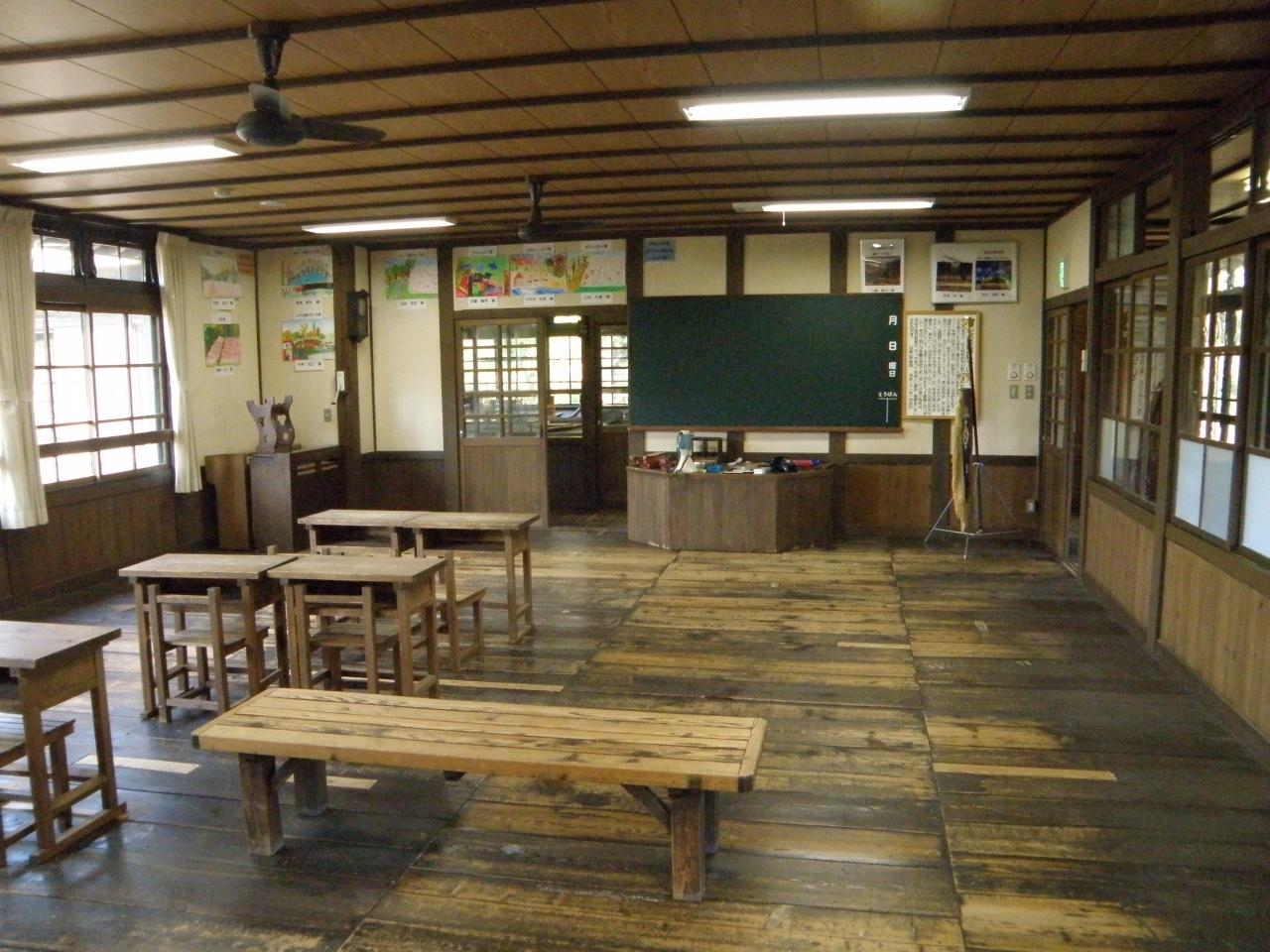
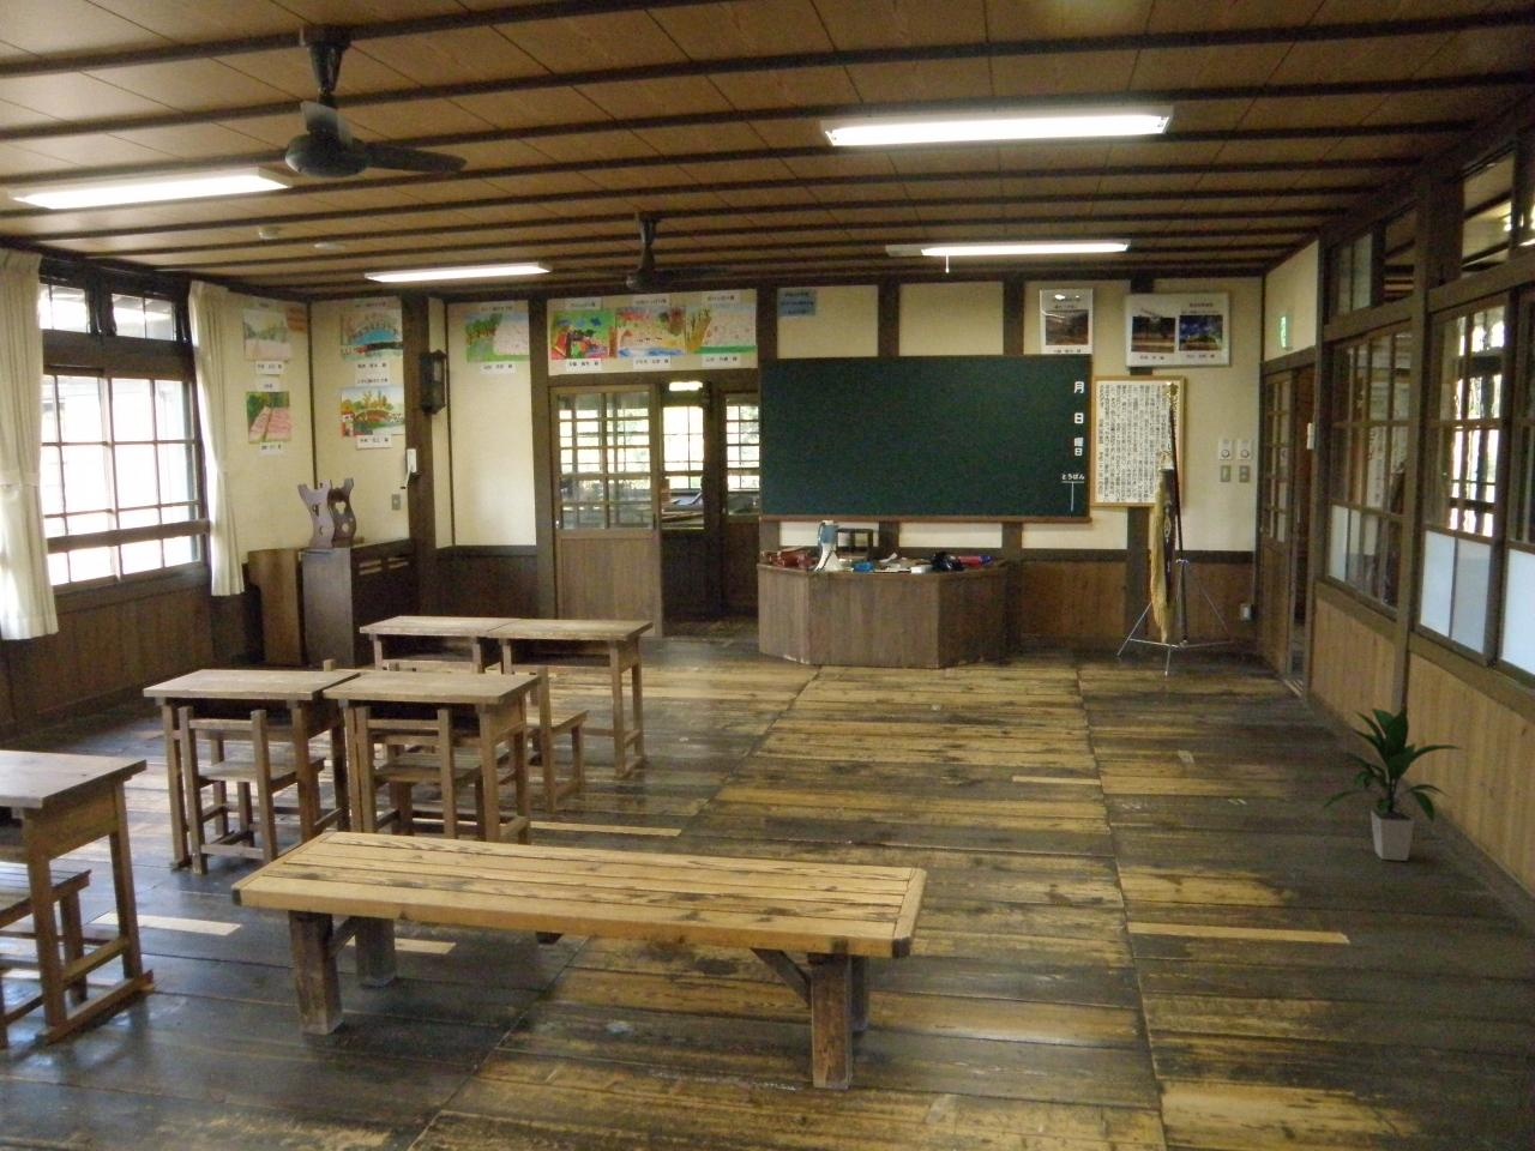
+ indoor plant [1317,705,1465,862]
